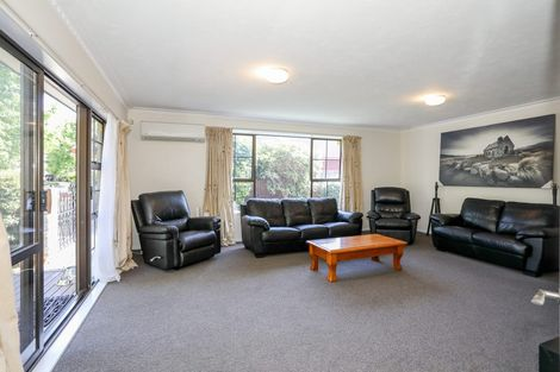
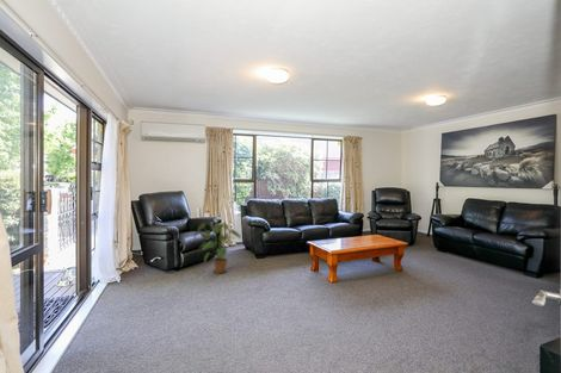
+ house plant [192,222,242,274]
